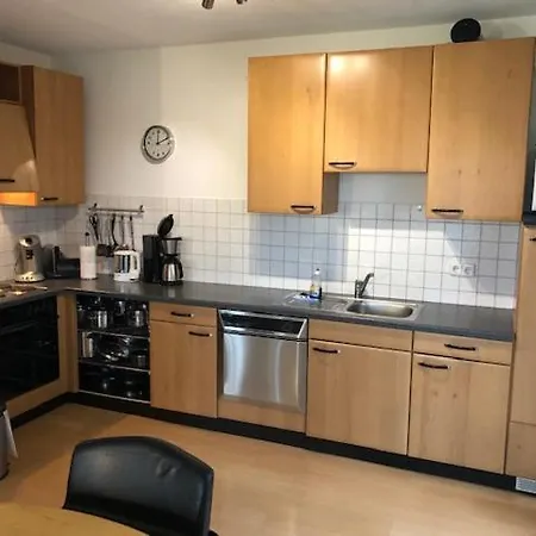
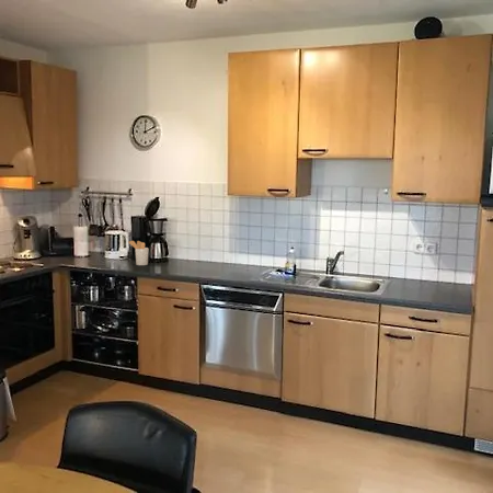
+ utensil holder [127,240,150,266]
